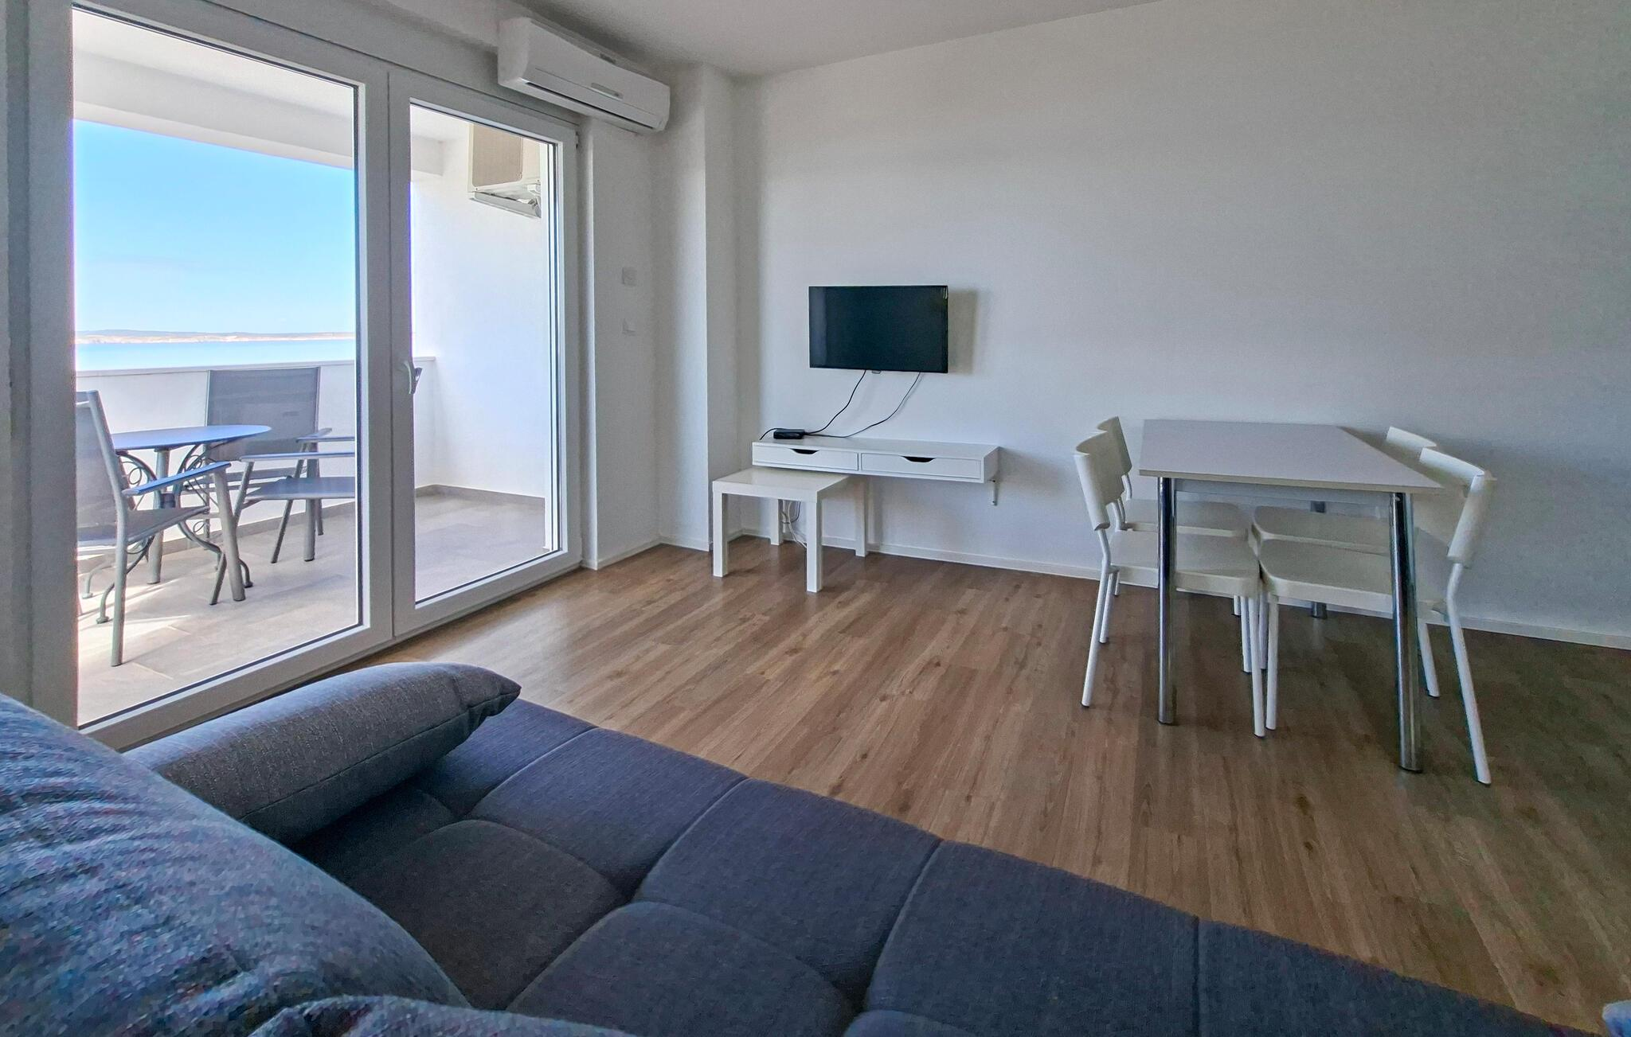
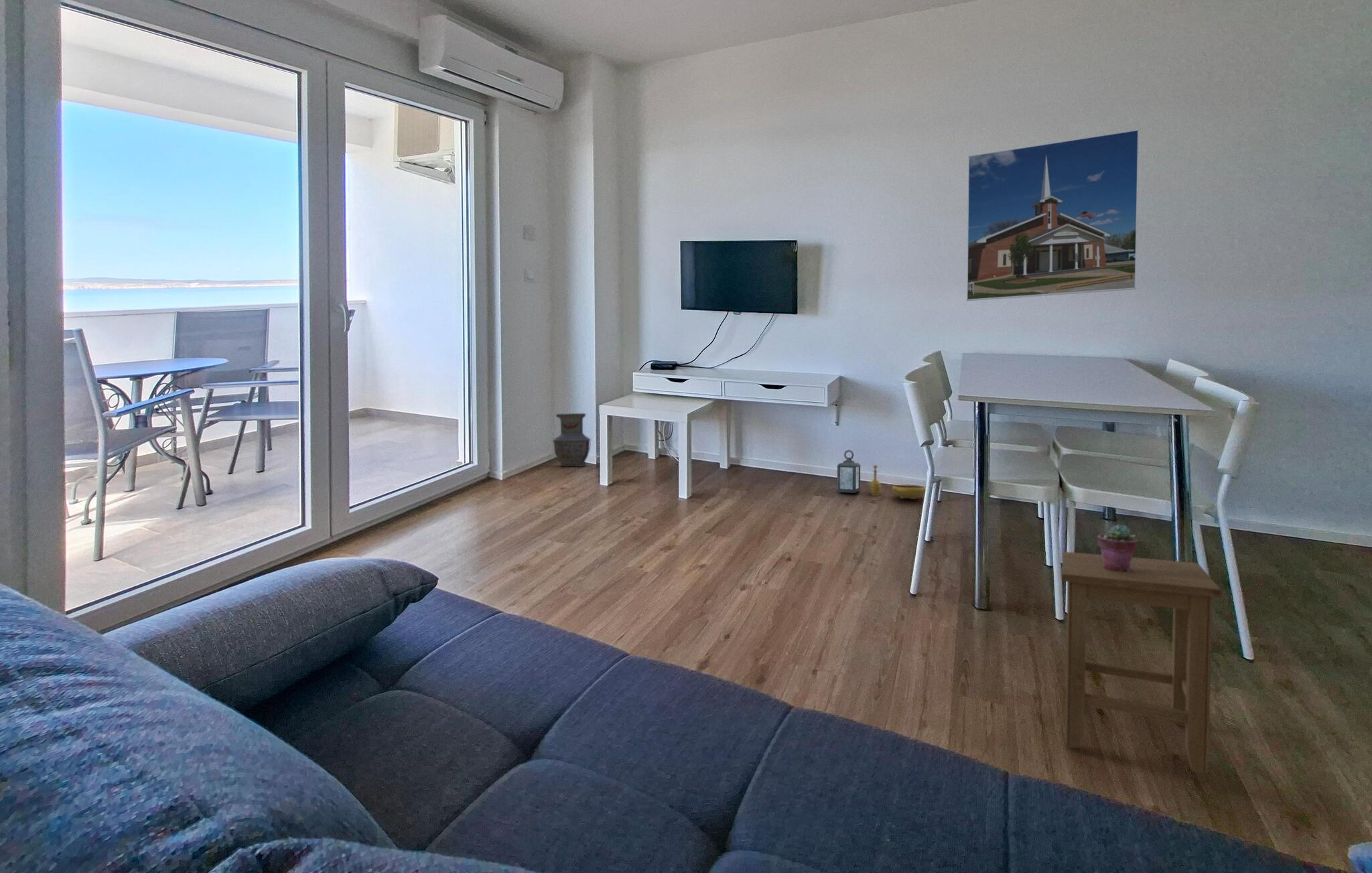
+ stool [1061,551,1223,775]
+ vase [552,413,591,468]
+ potted succulent [1097,524,1138,572]
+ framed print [966,129,1140,301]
+ lantern [837,449,861,494]
+ decorative bowl [868,464,926,500]
